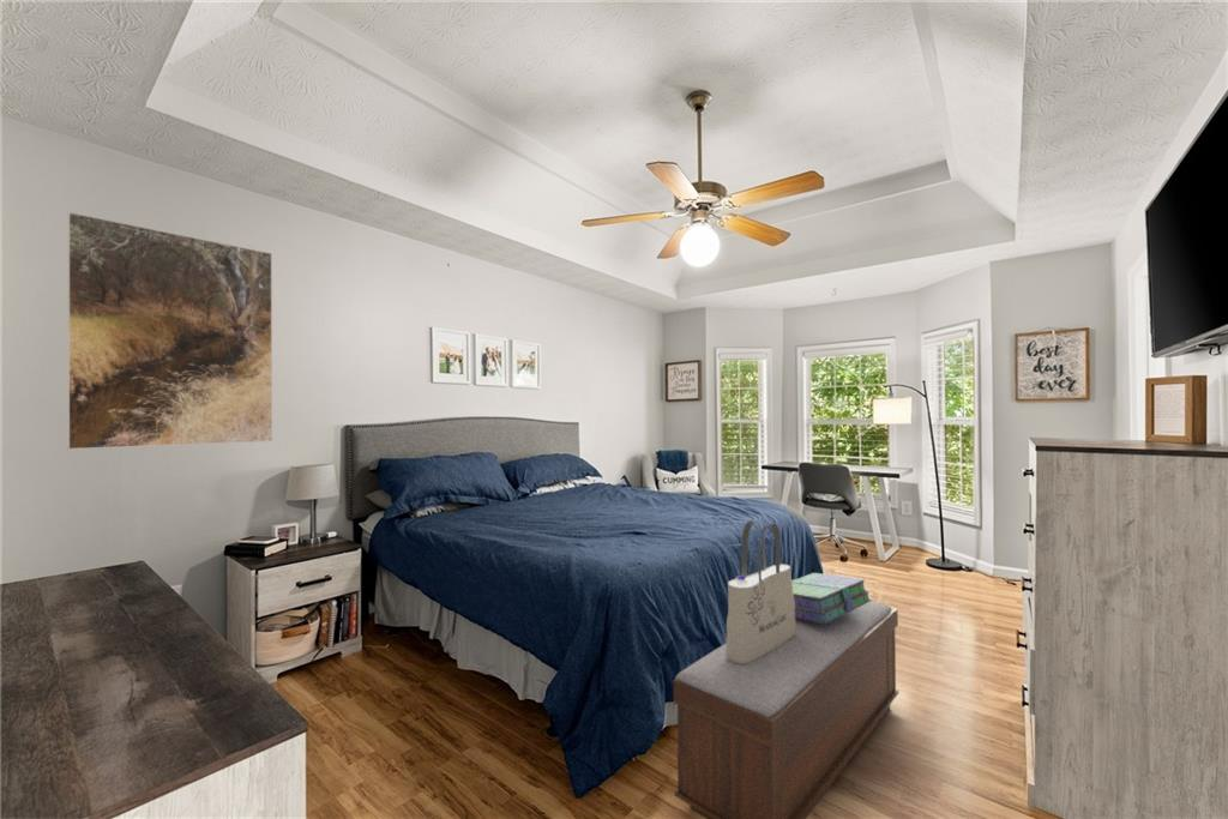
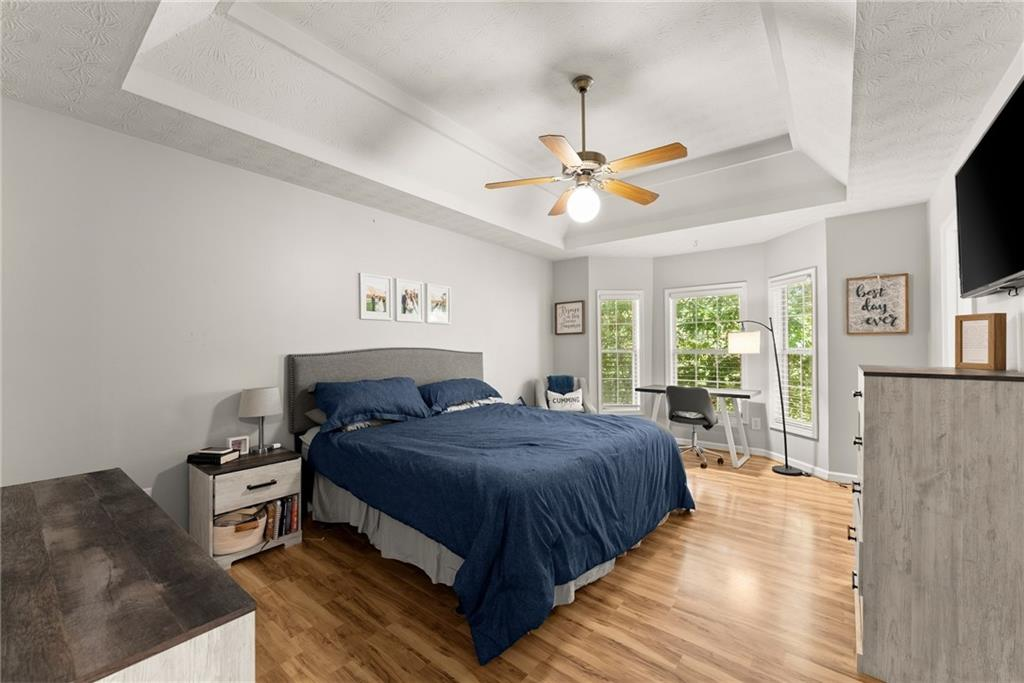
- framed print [66,211,273,451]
- stack of books [791,572,873,624]
- tote bag [726,519,795,664]
- bench [673,600,899,819]
